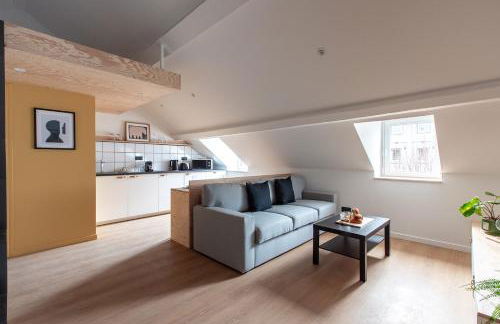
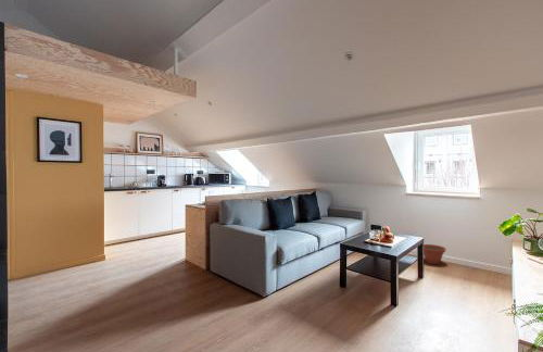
+ plant pot [422,243,447,265]
